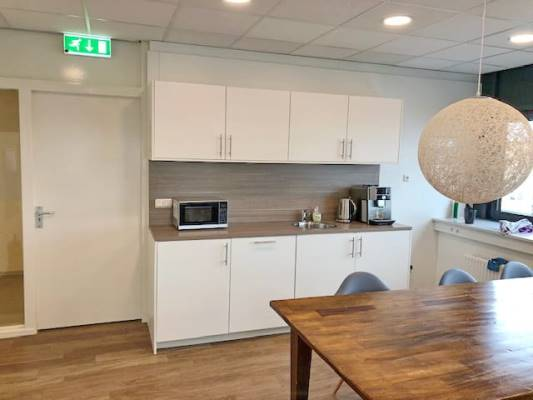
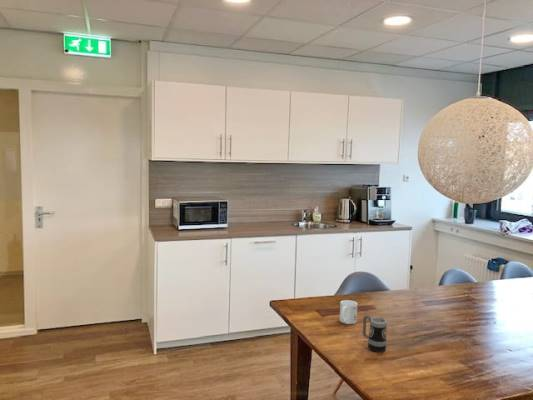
+ mug [339,299,358,325]
+ mug [362,314,388,353]
